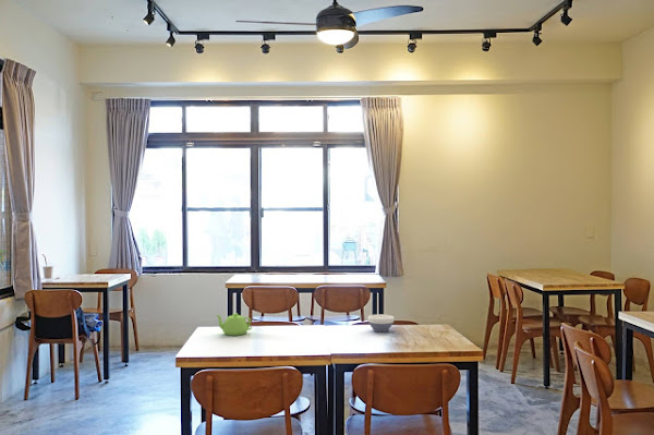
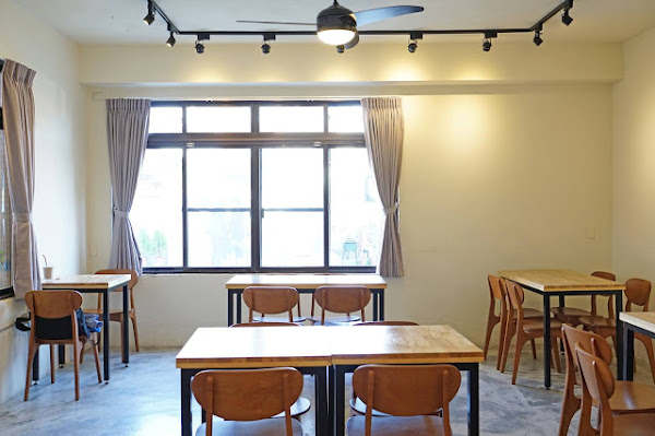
- teapot [216,312,253,337]
- bowl [367,313,395,333]
